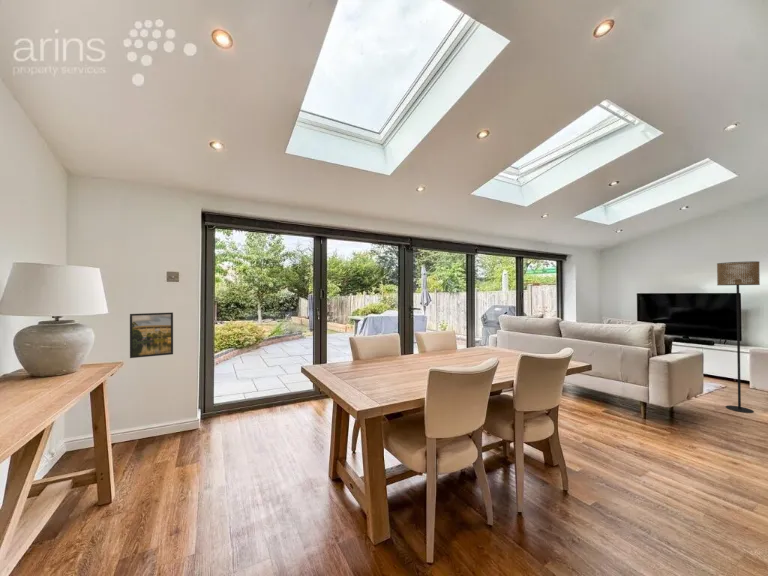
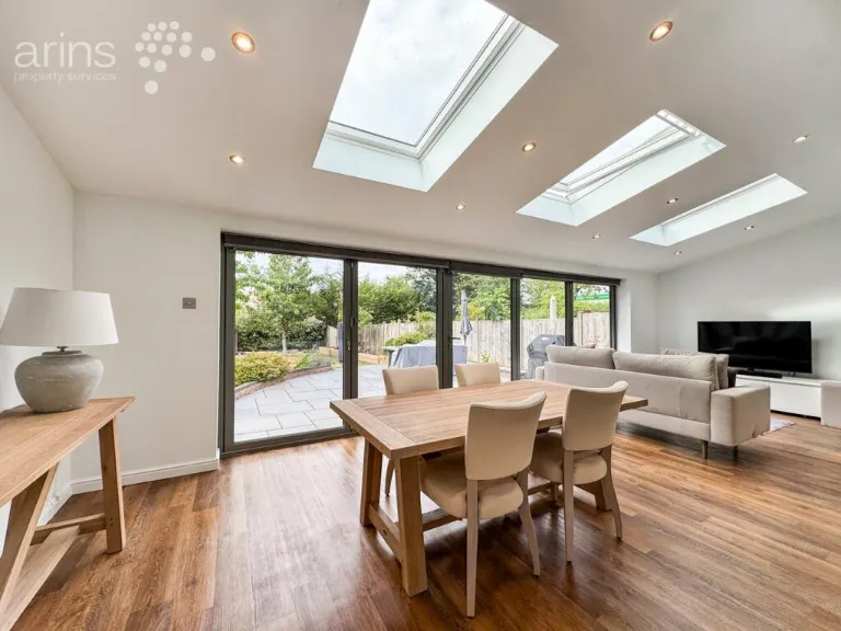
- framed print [129,311,174,359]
- floor lamp [716,260,761,414]
